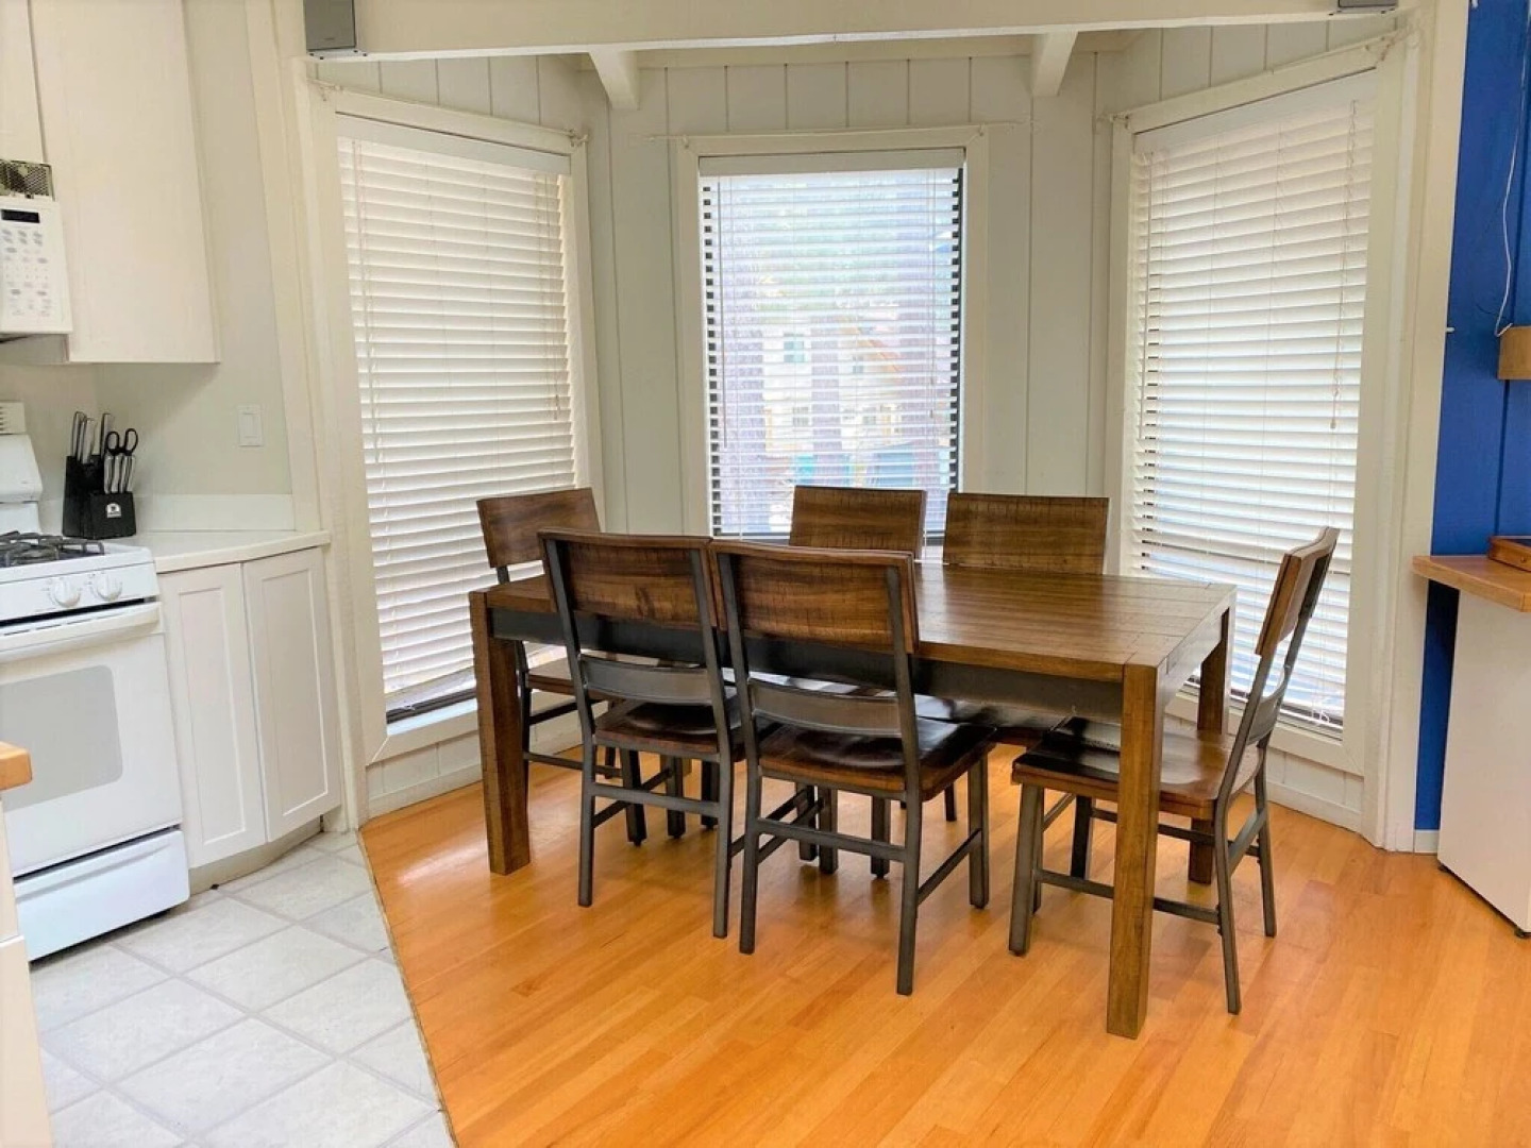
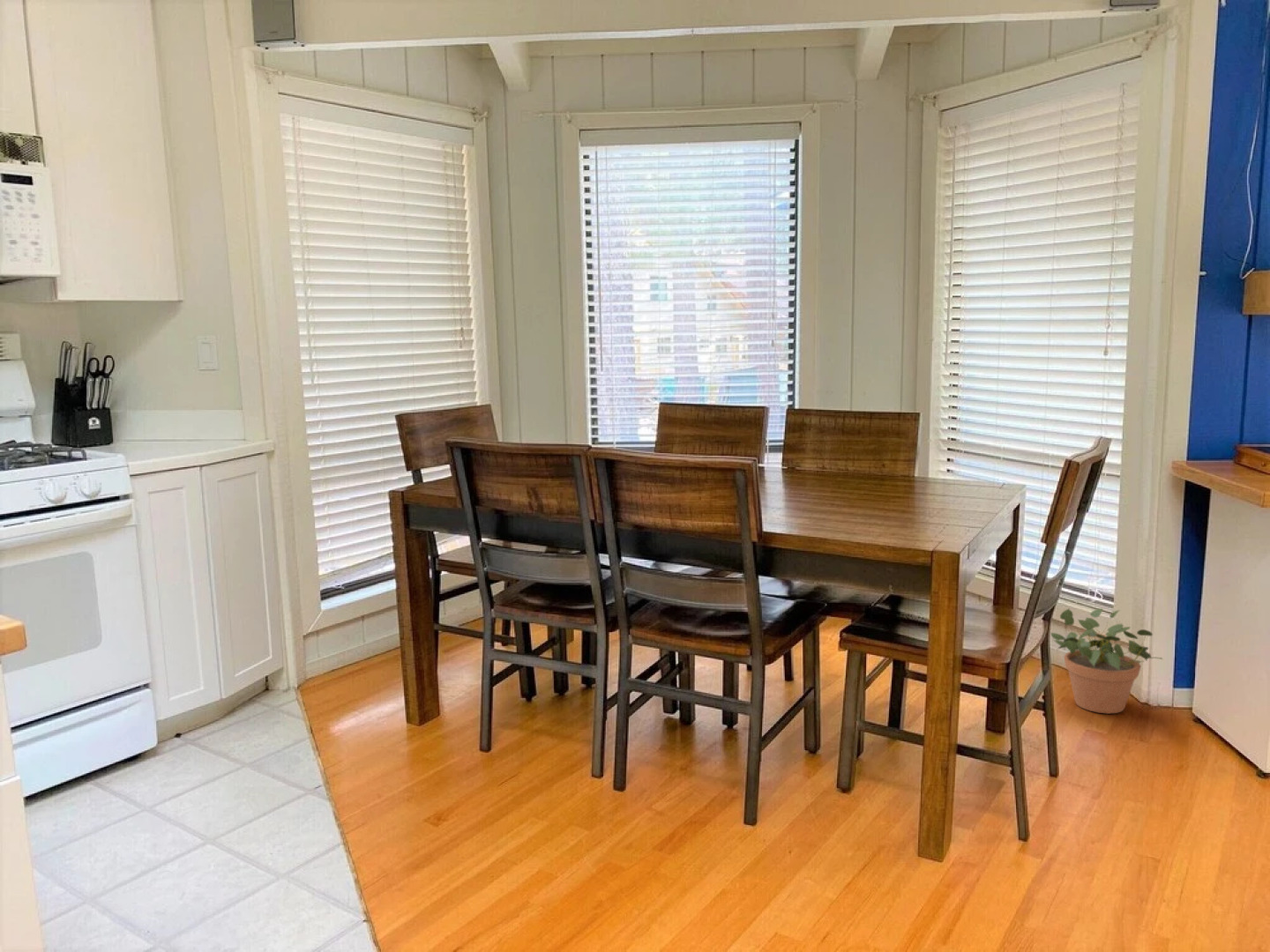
+ potted plant [1050,607,1164,715]
